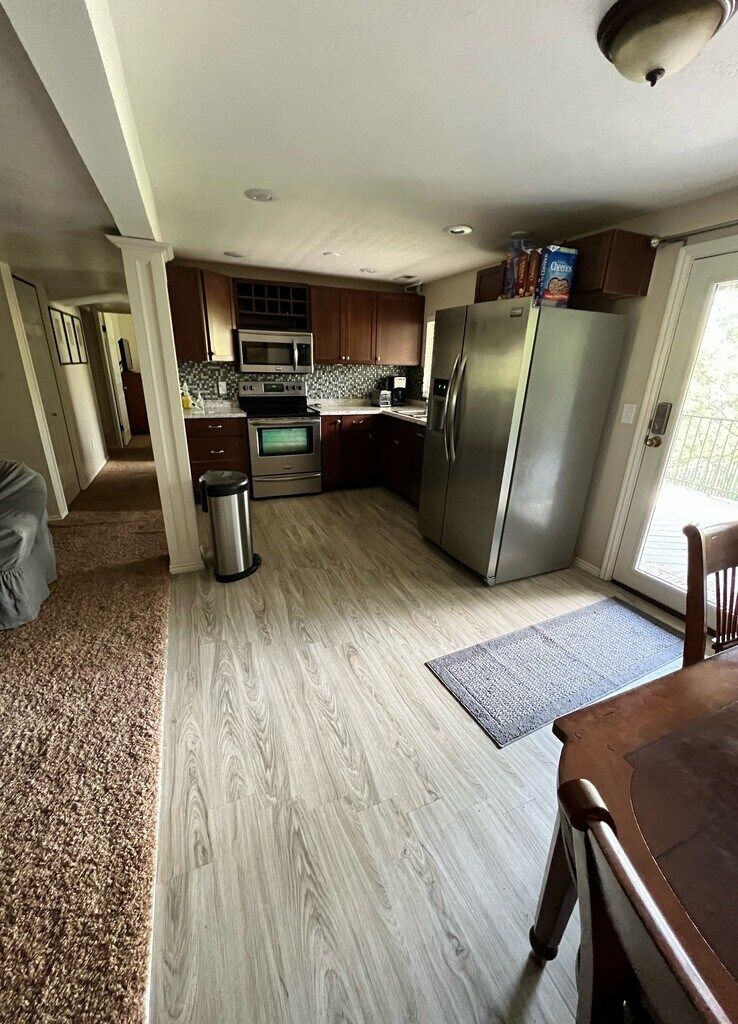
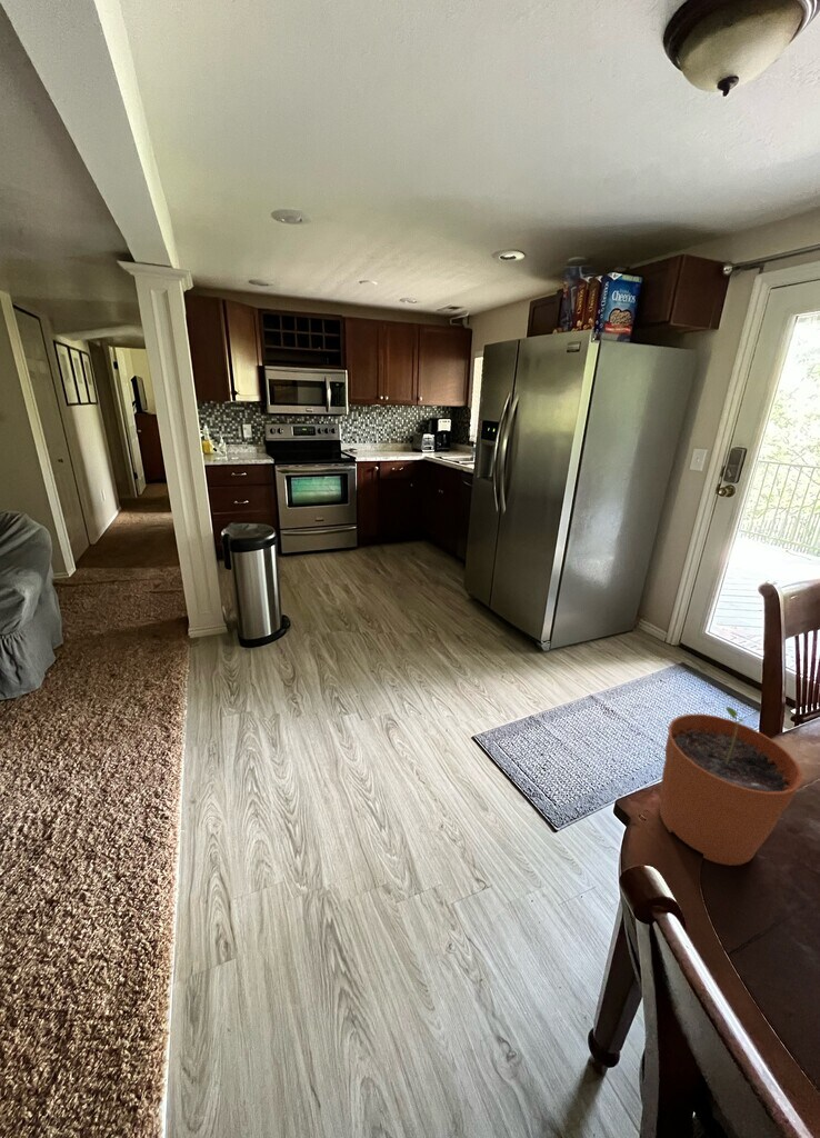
+ plant pot [659,706,803,867]
